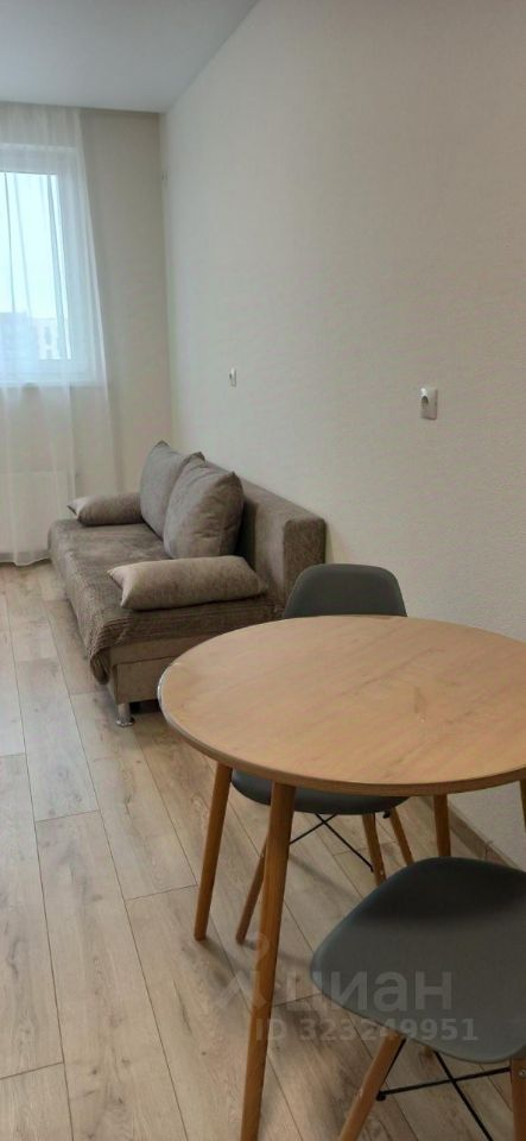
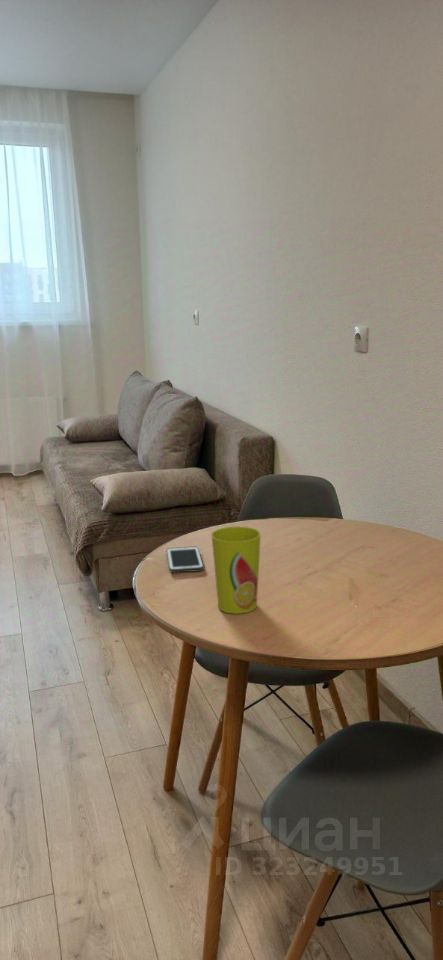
+ cell phone [166,546,204,574]
+ cup [210,525,262,615]
